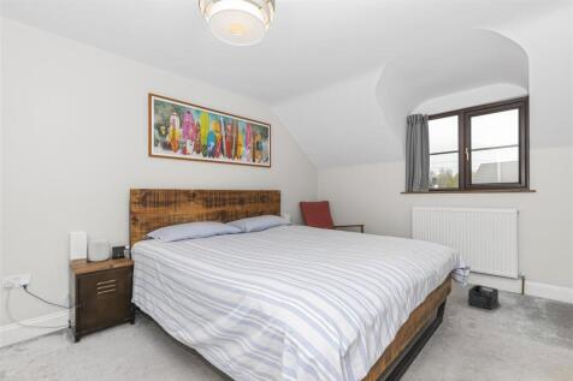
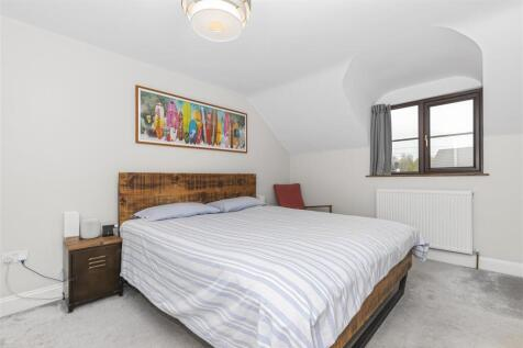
- storage bin [467,284,500,310]
